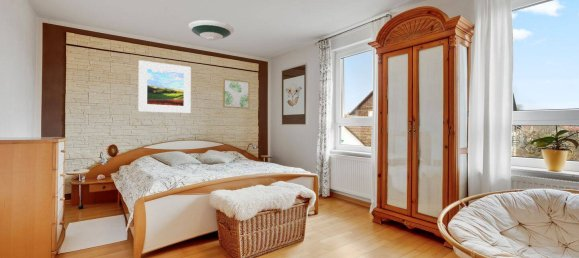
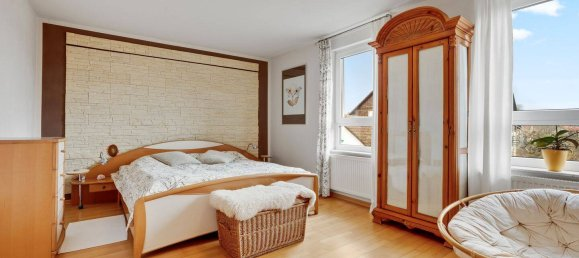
- wall art [222,78,250,110]
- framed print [138,59,192,114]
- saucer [187,19,235,42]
